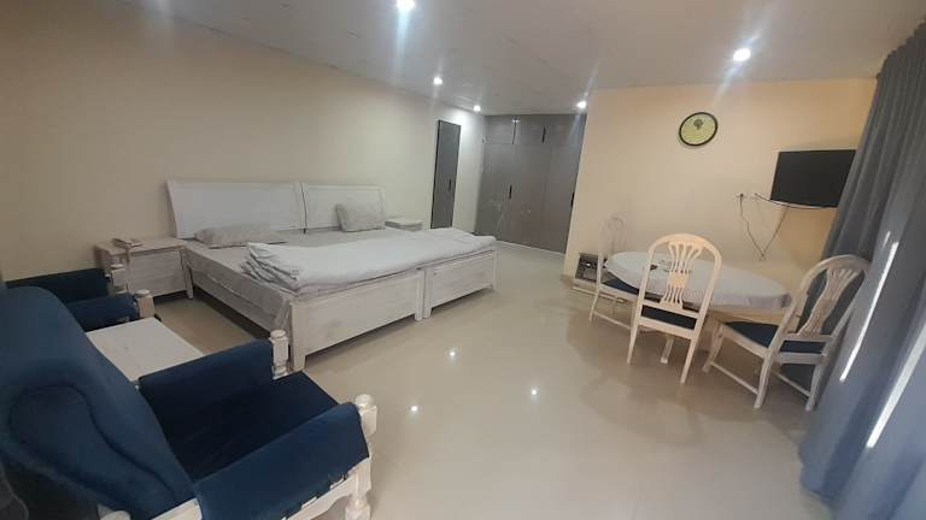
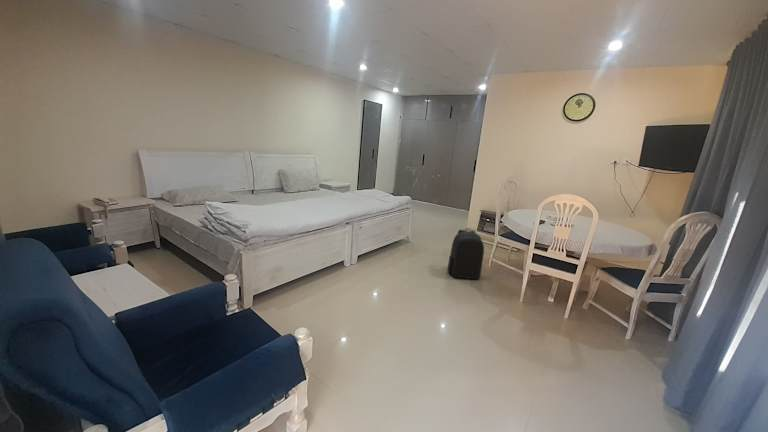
+ backpack [446,228,485,280]
